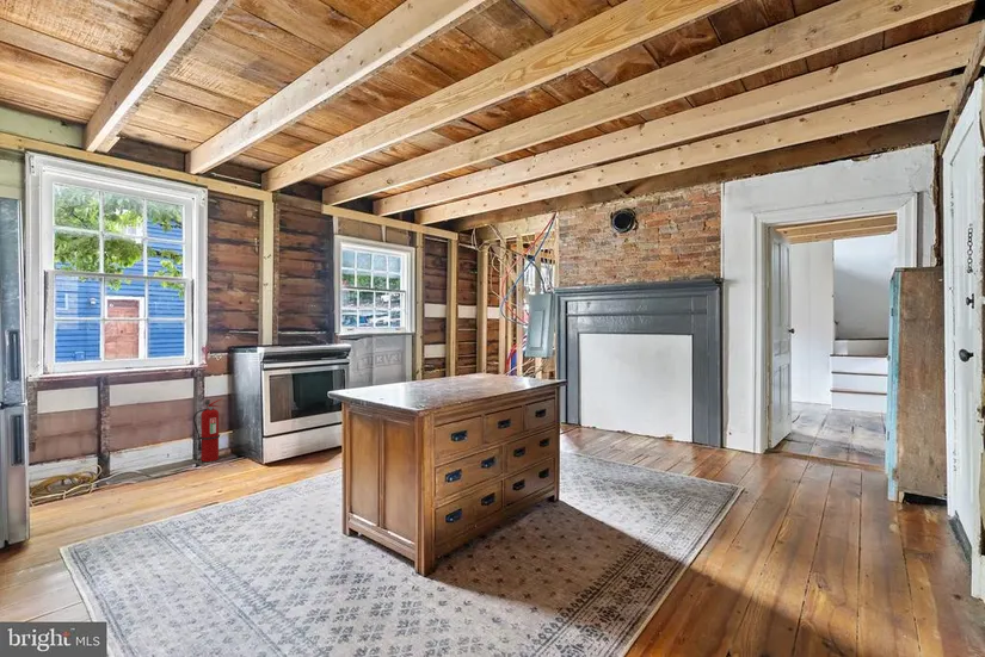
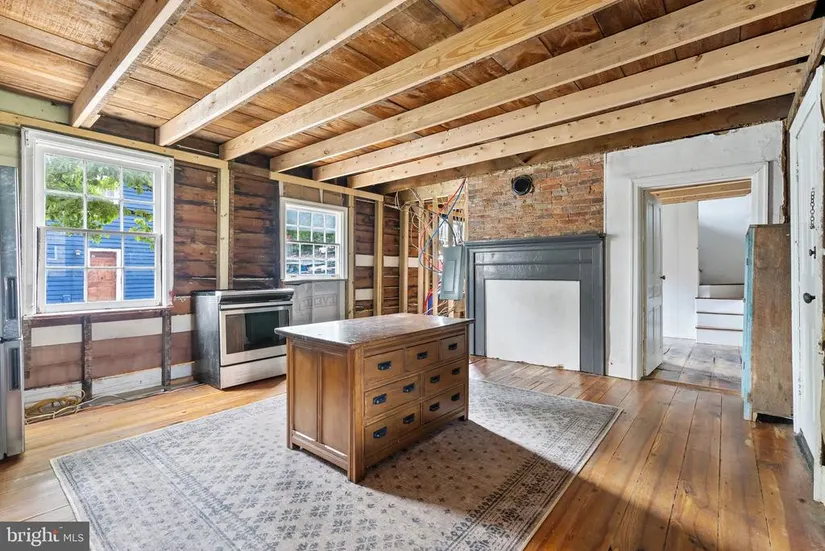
- fire extinguisher [192,398,223,463]
